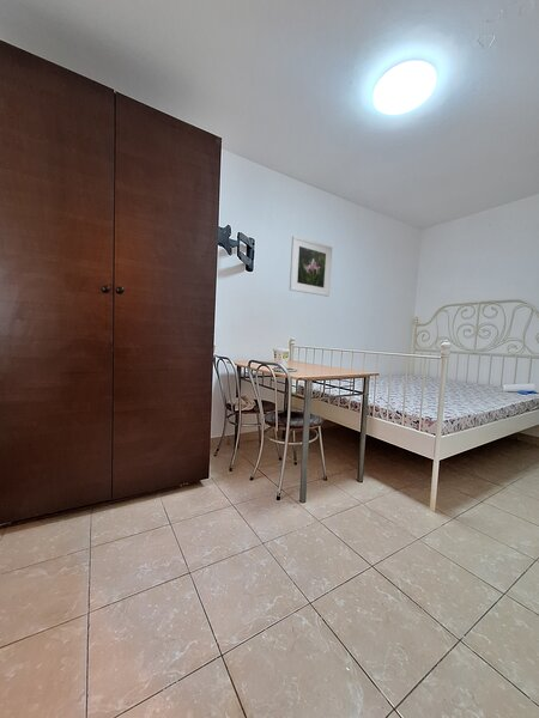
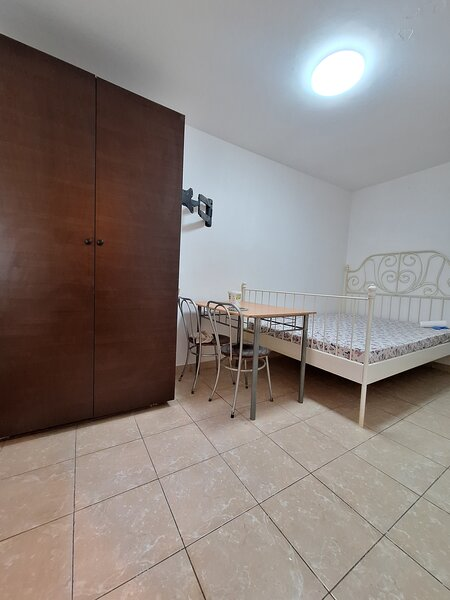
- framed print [289,235,333,298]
